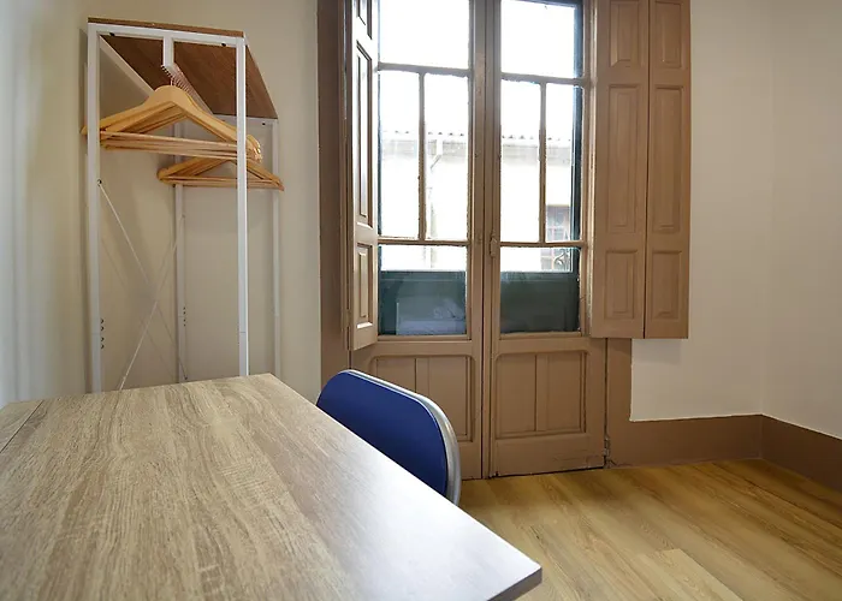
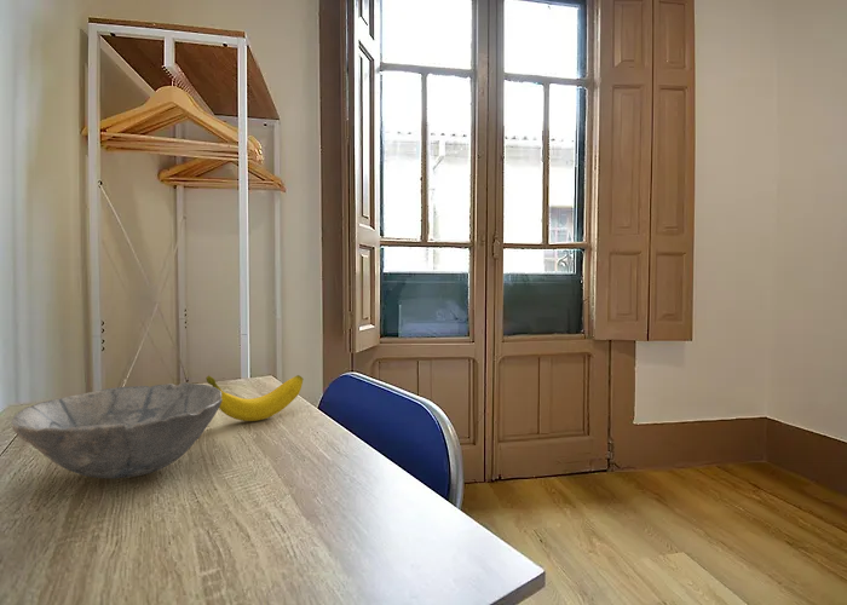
+ bowl [10,382,223,479]
+ banana [204,374,305,422]
